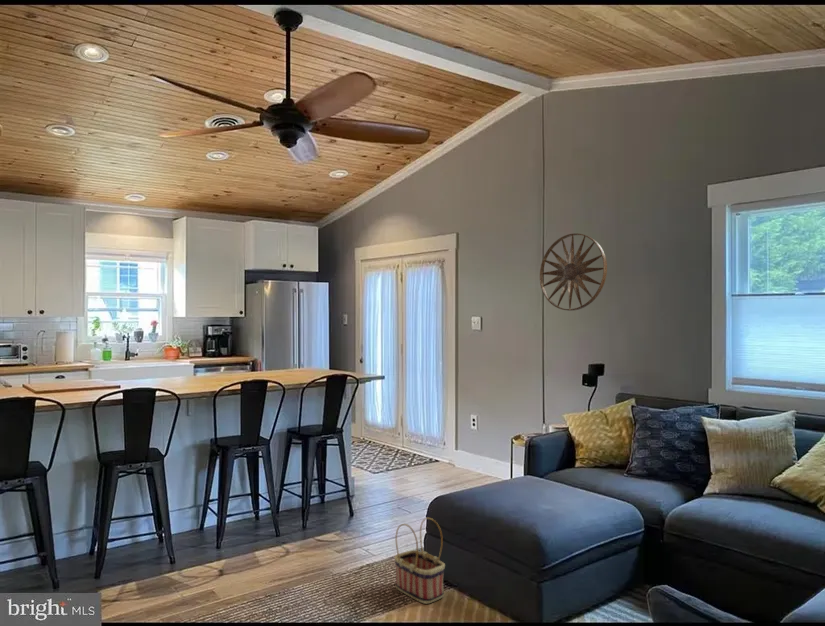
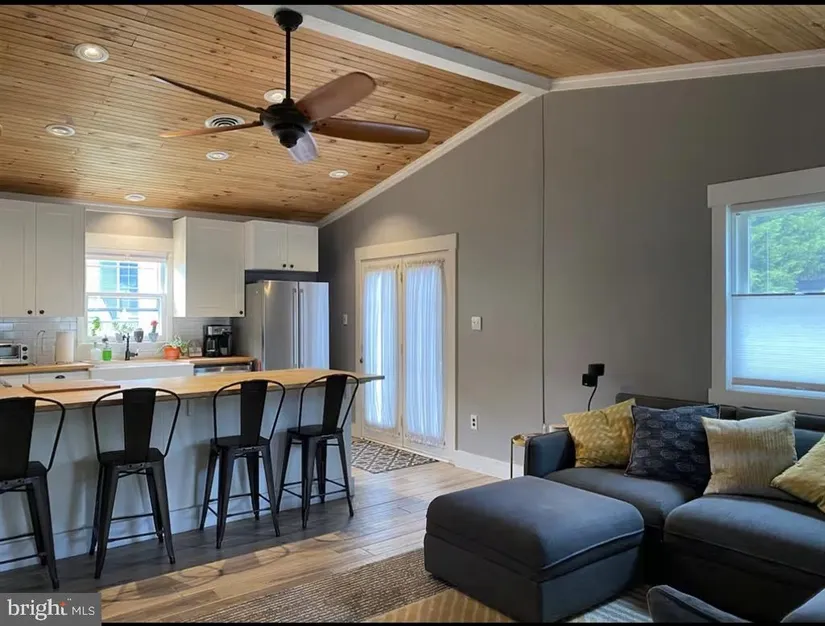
- wall art [539,232,608,312]
- basket [393,517,446,605]
